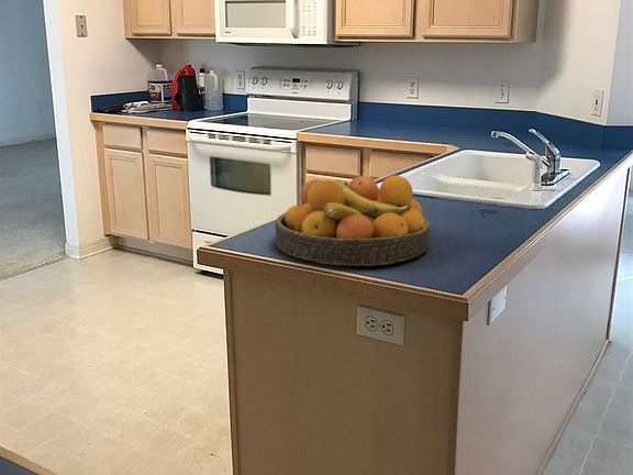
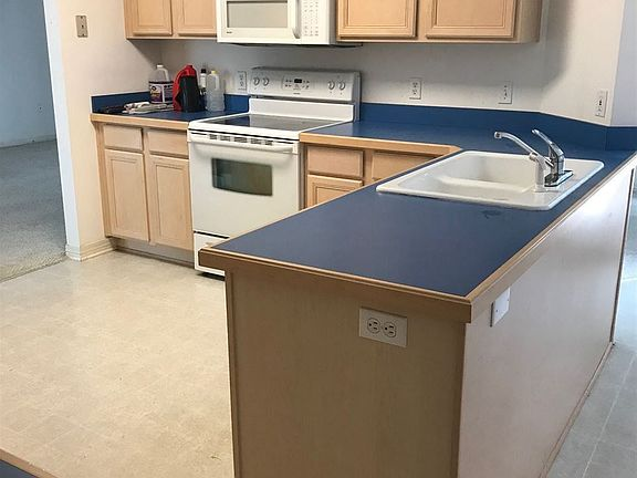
- fruit bowl [274,175,431,267]
